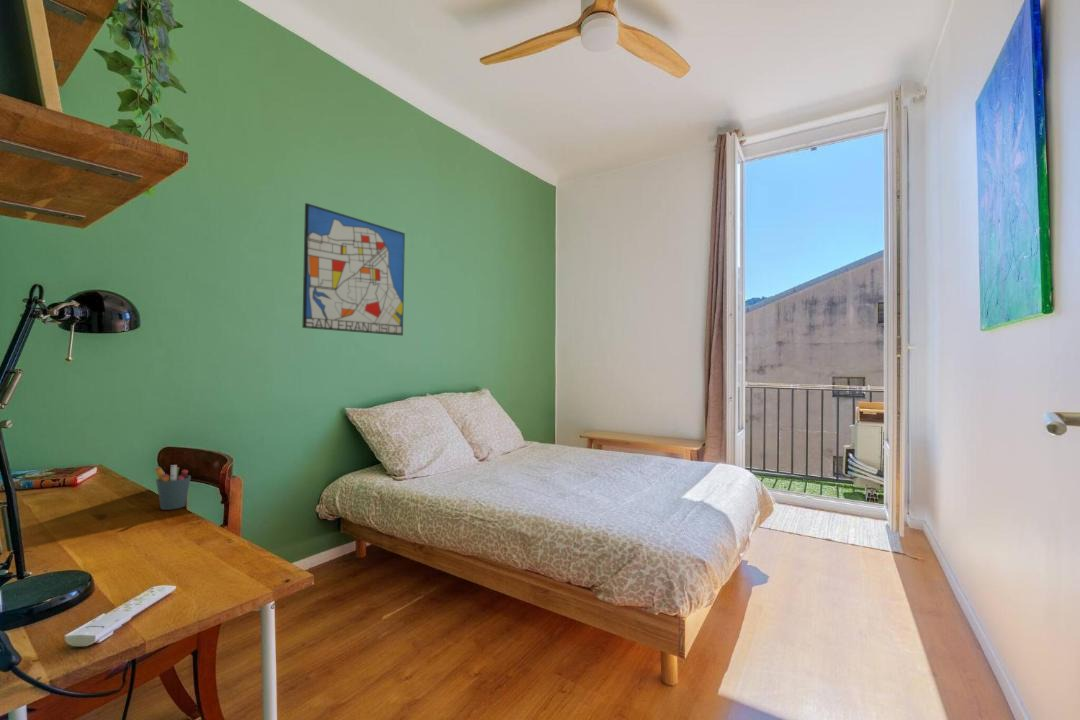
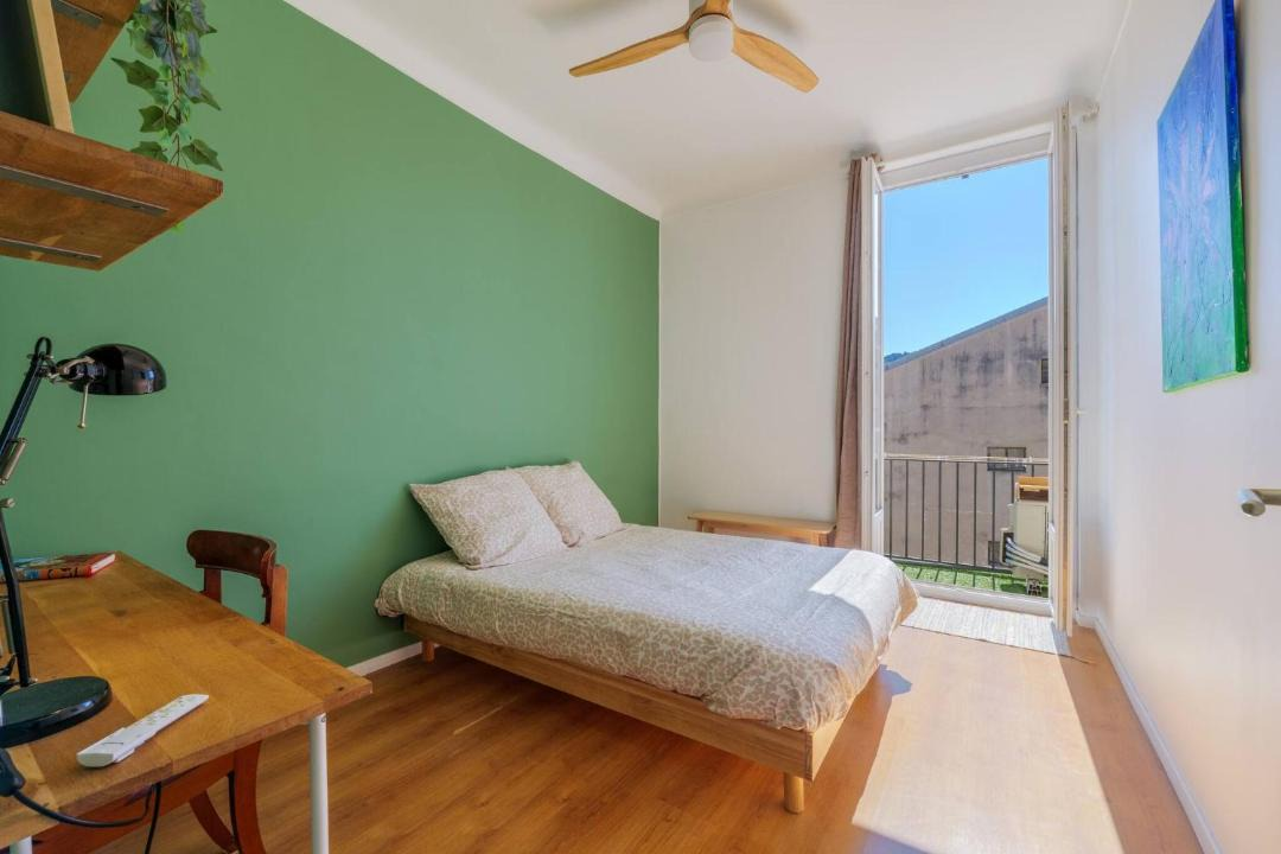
- pen holder [154,464,192,511]
- wall art [301,202,406,336]
